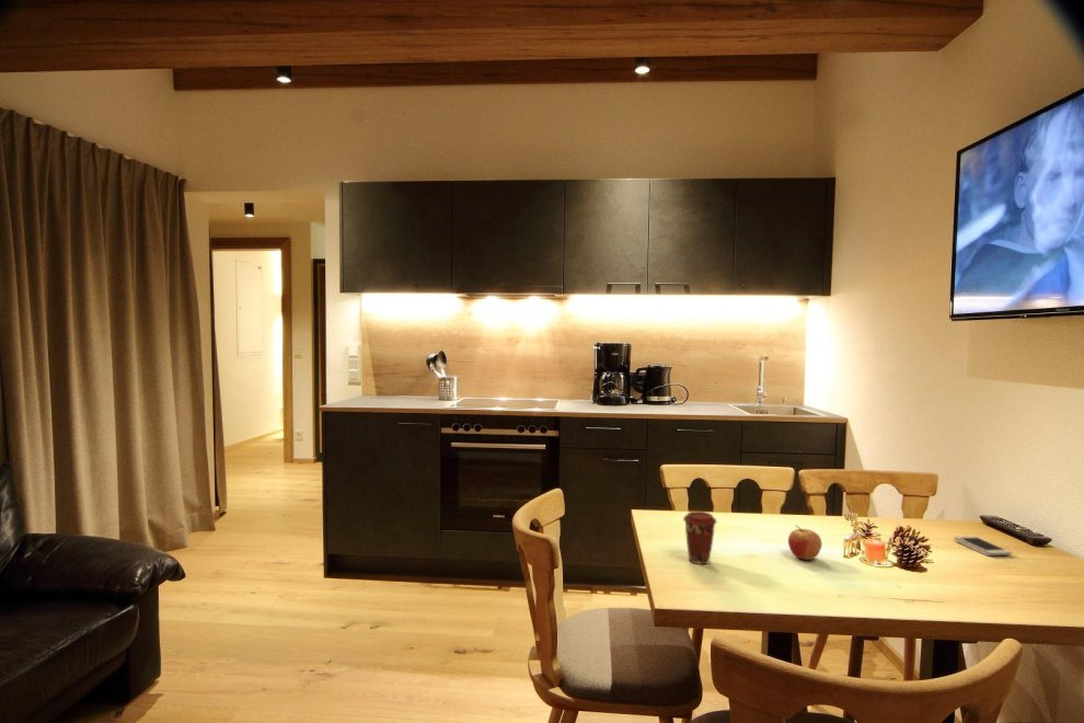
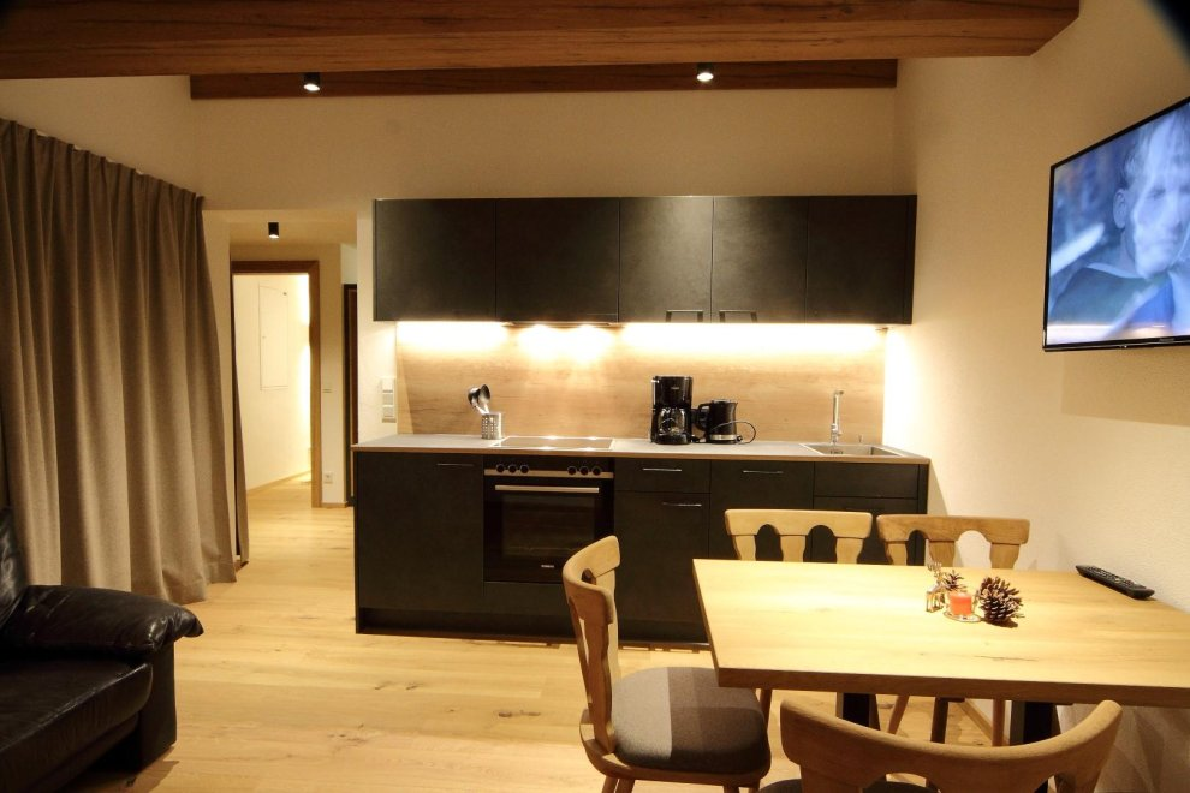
- coffee cup [682,510,718,565]
- fruit [787,525,823,561]
- smartphone [954,535,1012,556]
